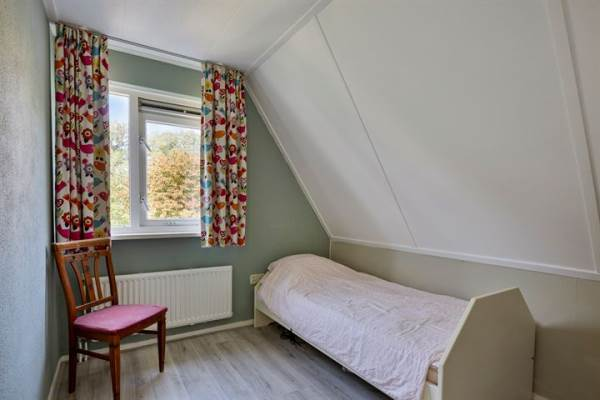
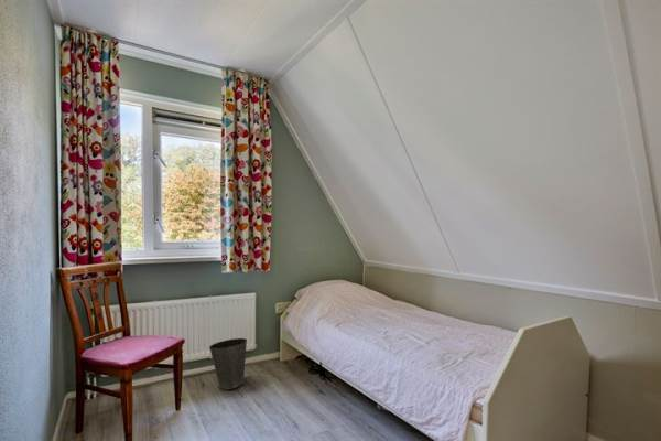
+ waste basket [208,337,248,390]
